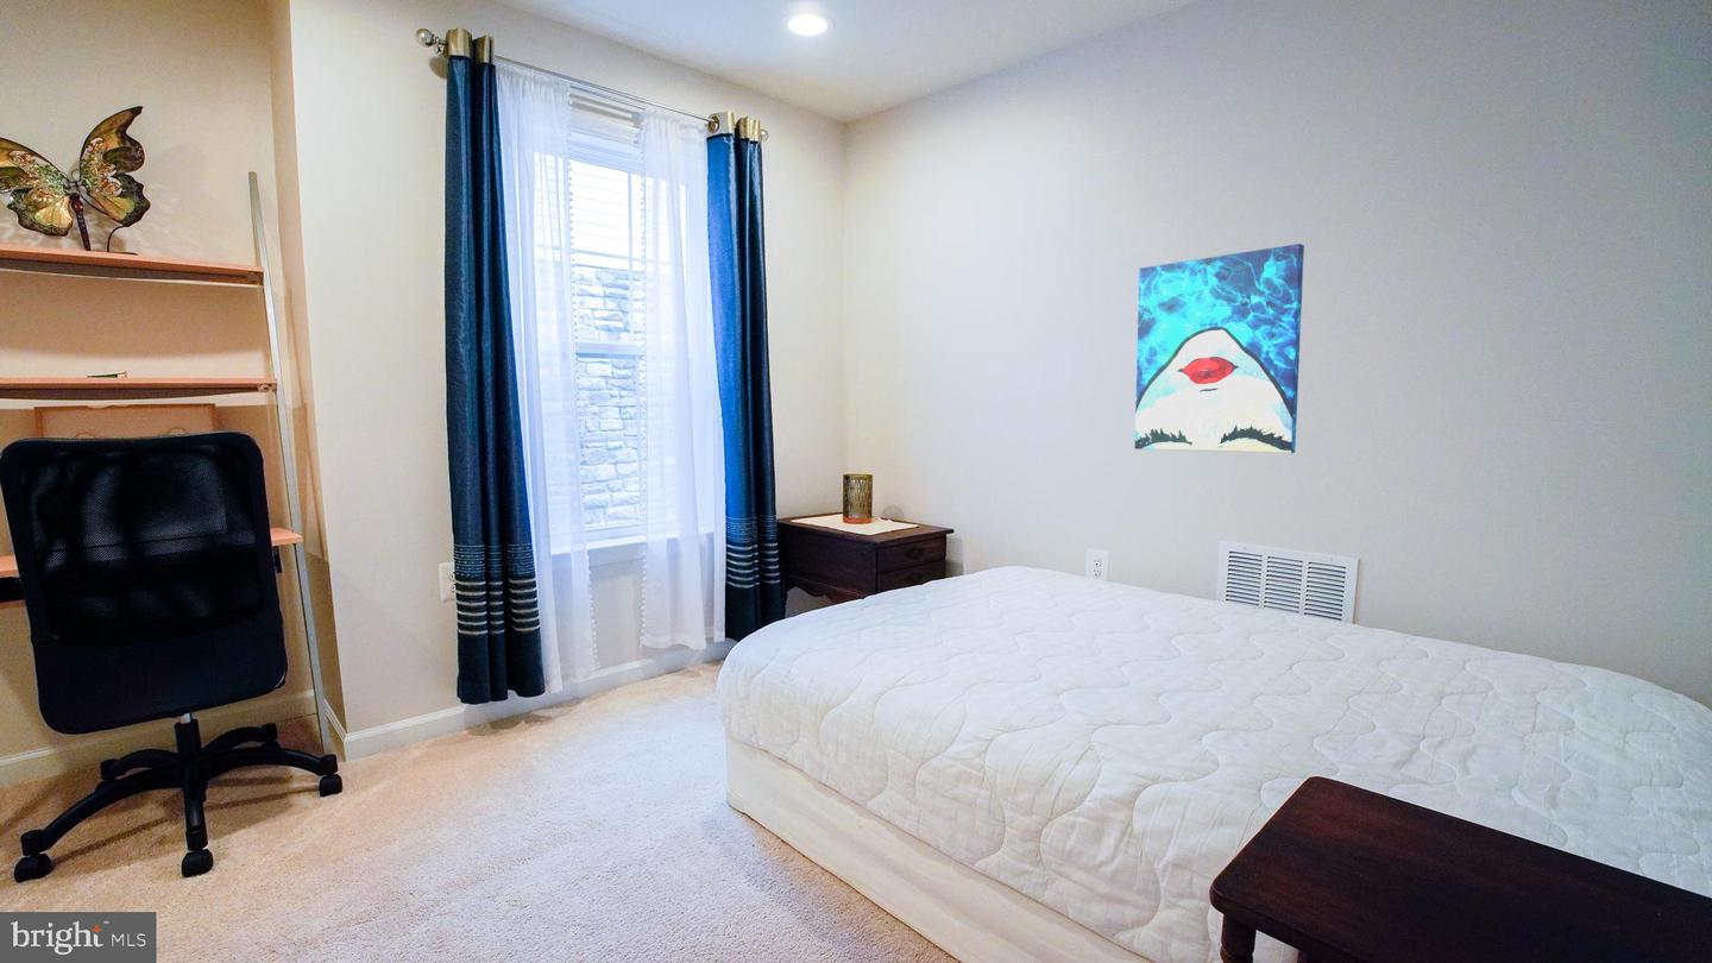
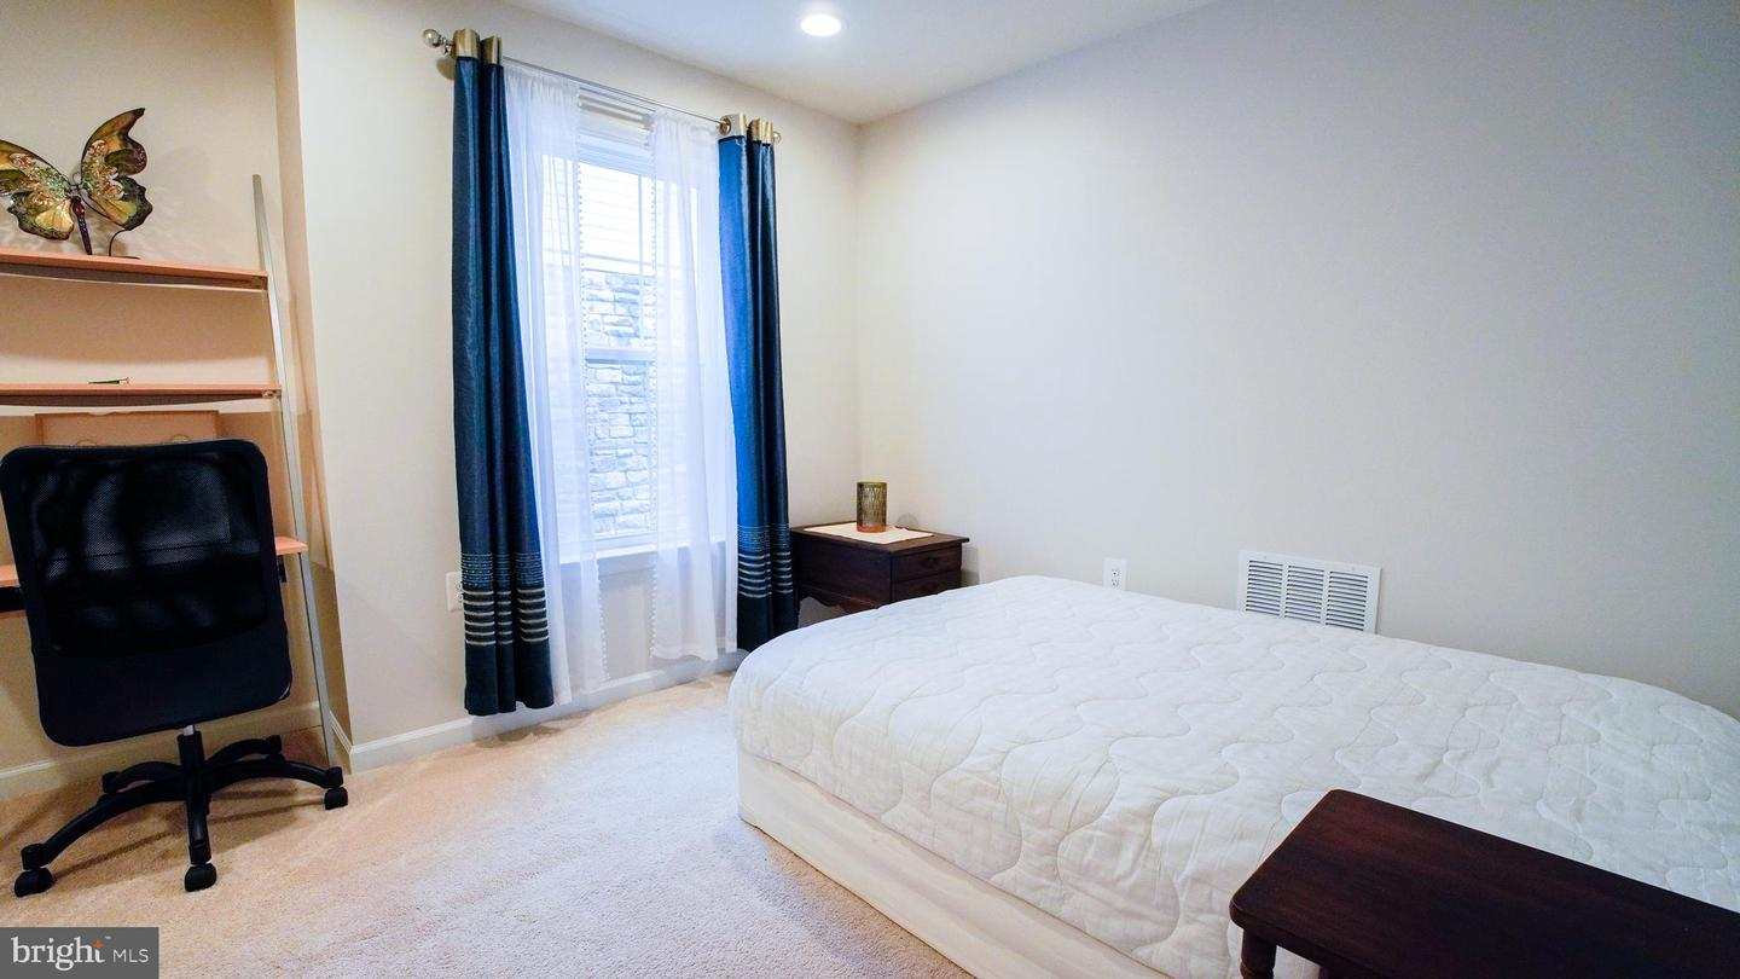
- wall art [1134,243,1305,454]
